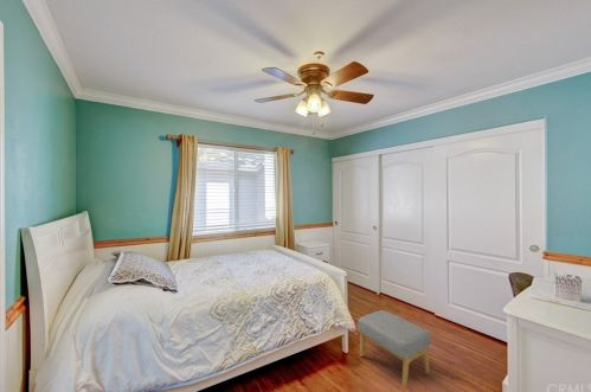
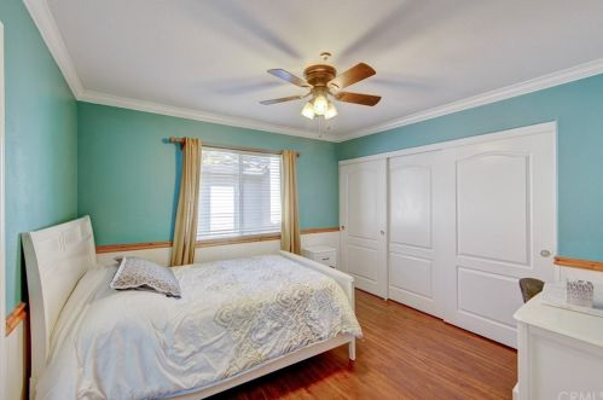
- footstool [356,309,432,390]
